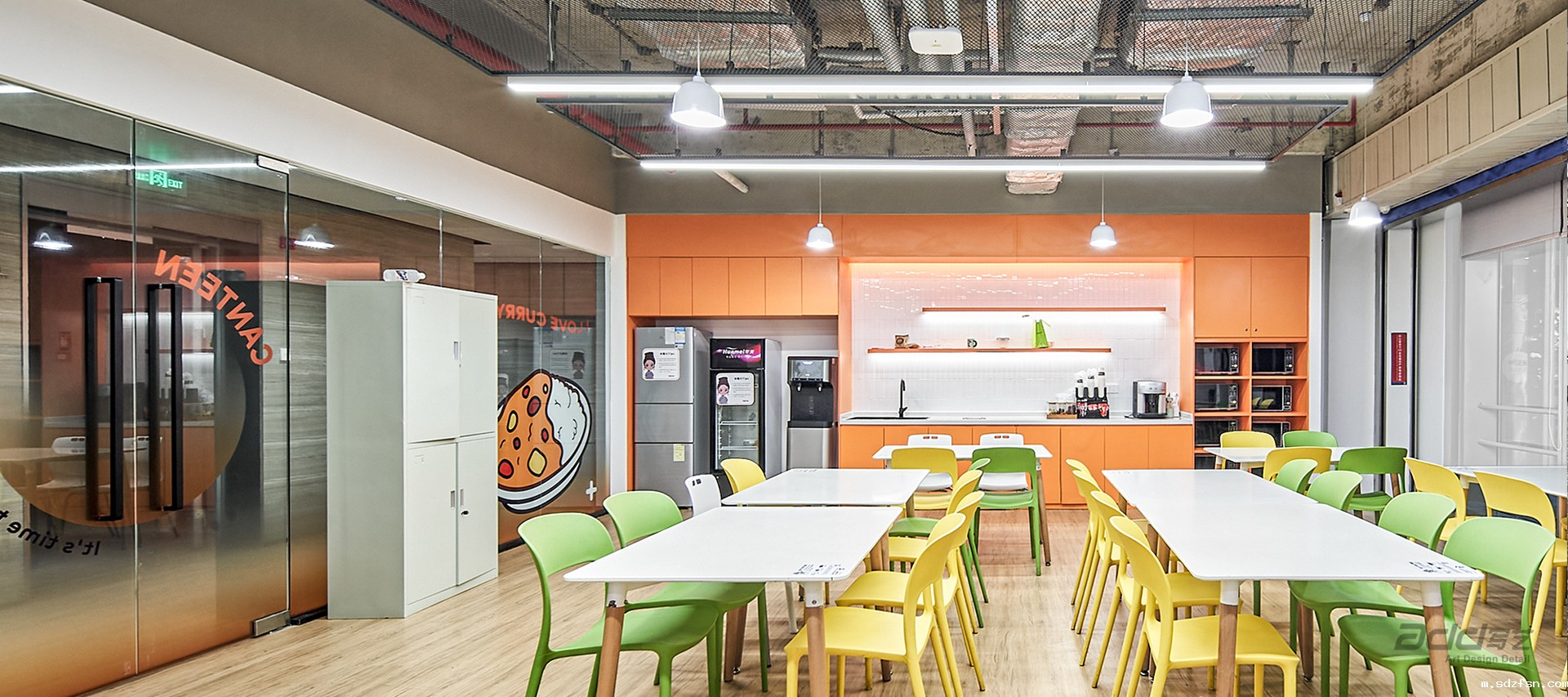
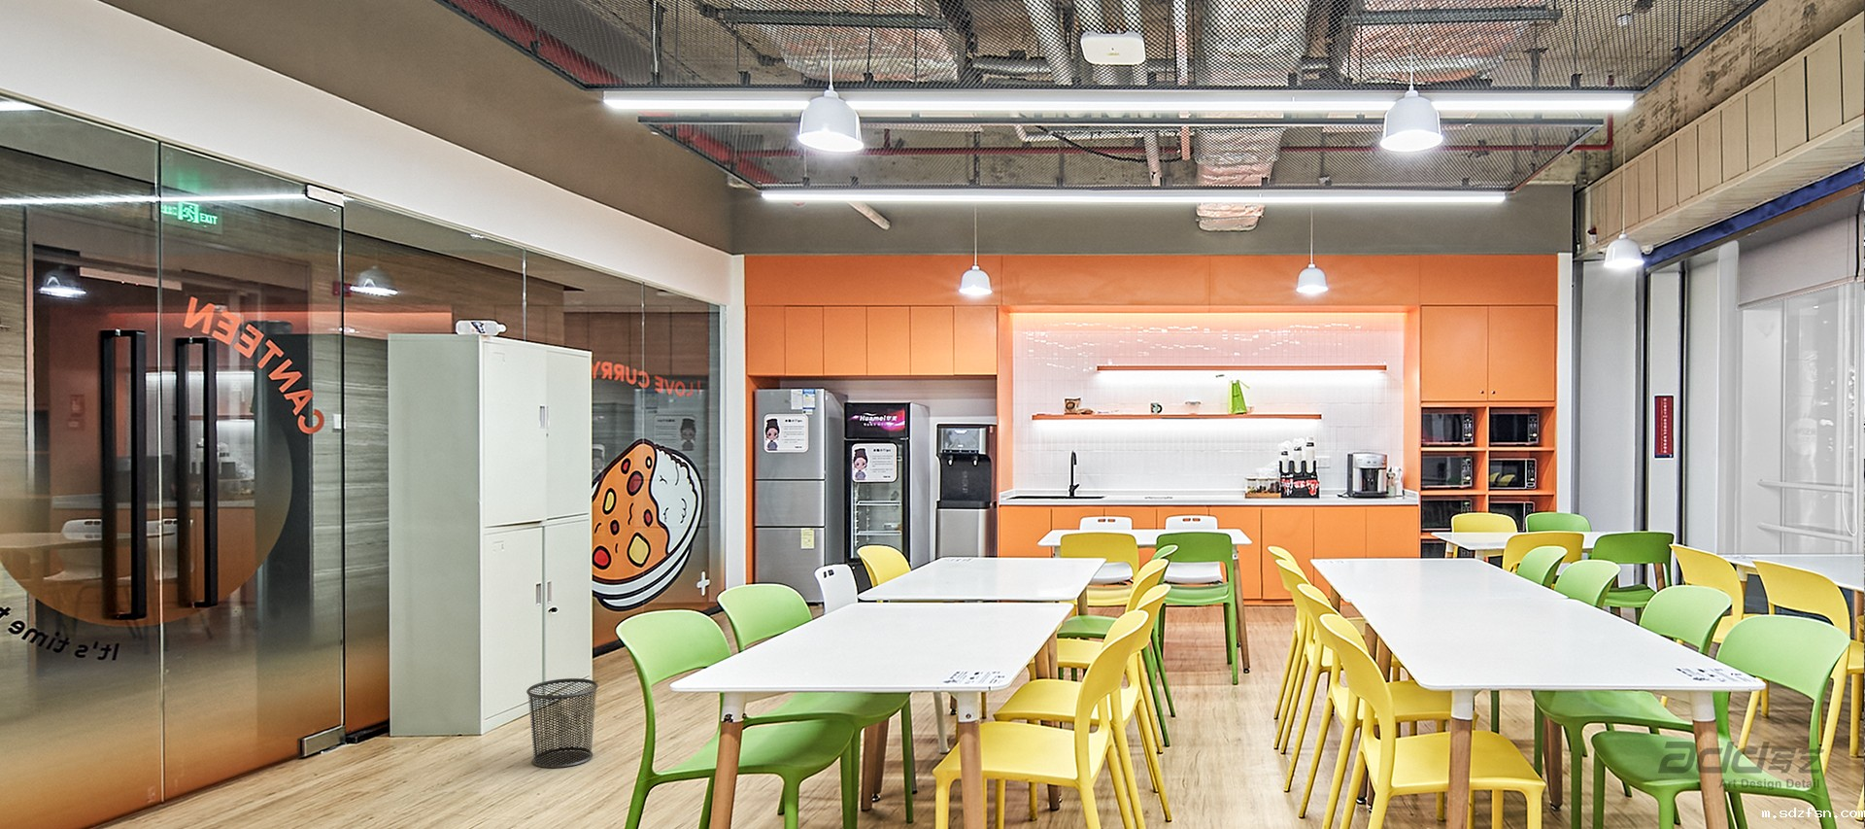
+ trash can [526,678,599,770]
